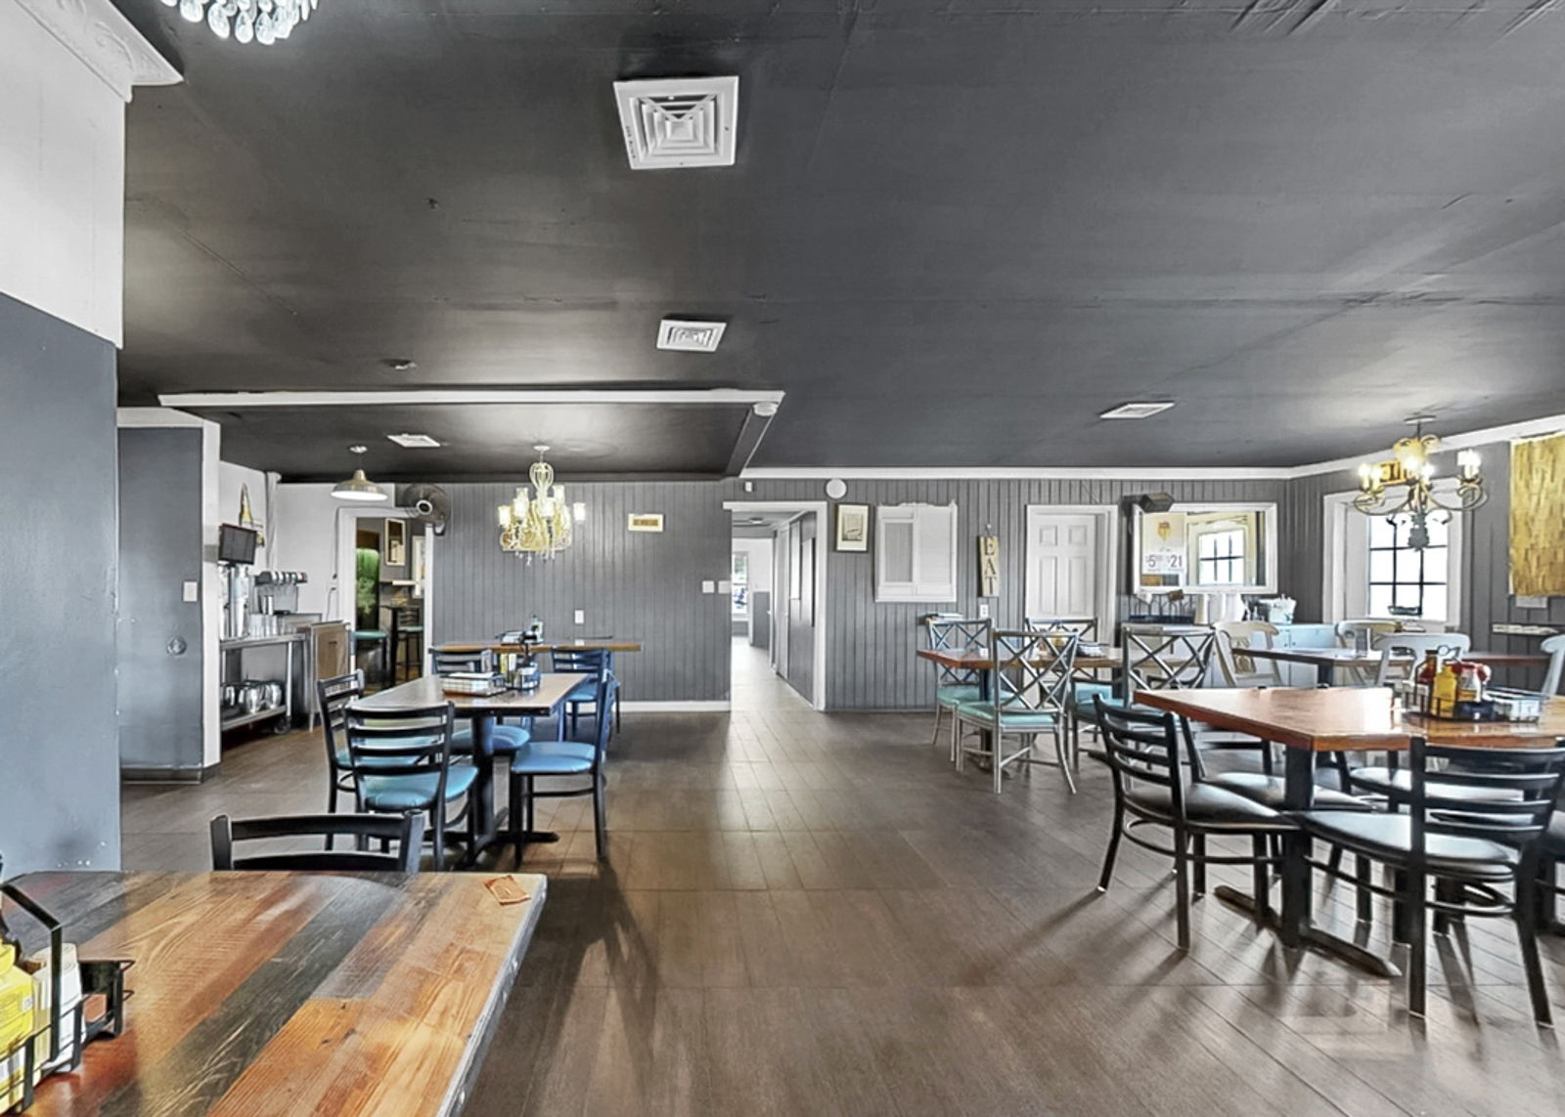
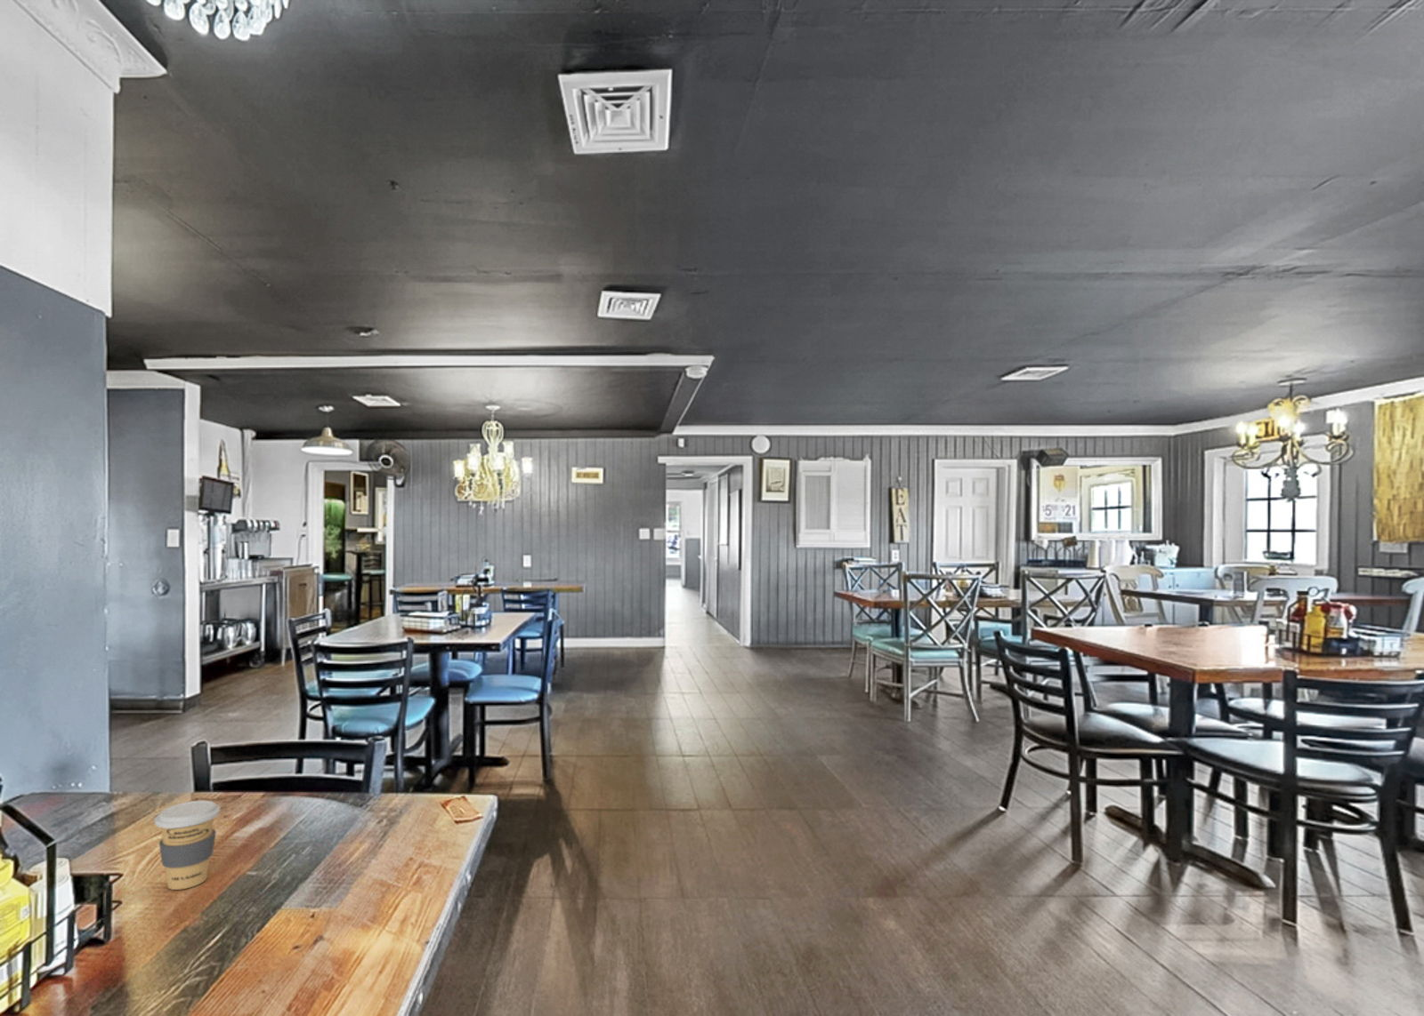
+ coffee cup [154,799,221,891]
